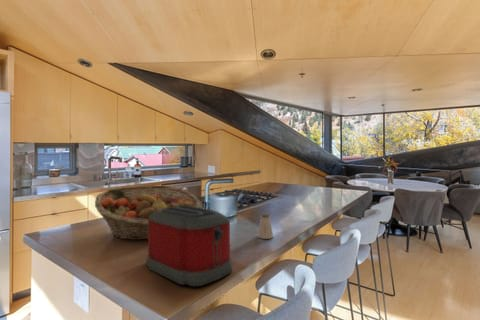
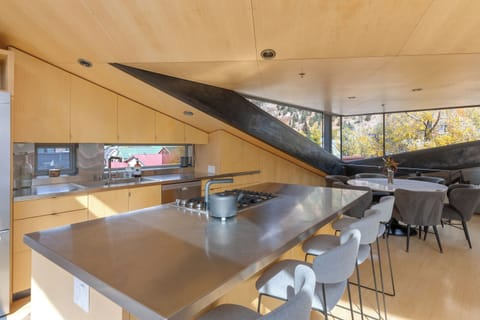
- saltshaker [257,213,275,240]
- toaster [146,205,233,287]
- fruit basket [94,184,203,241]
